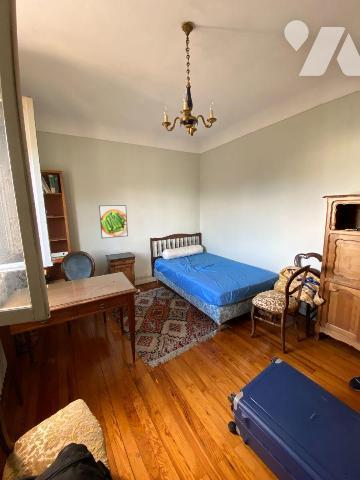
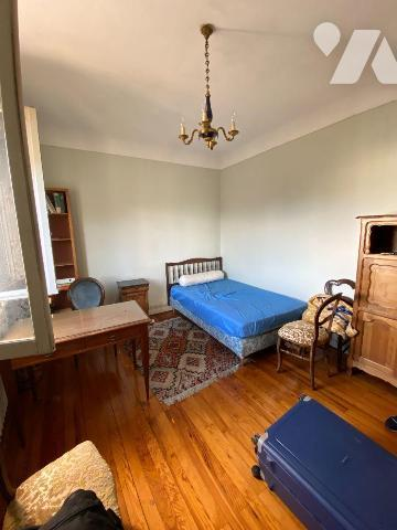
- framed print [98,204,129,239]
